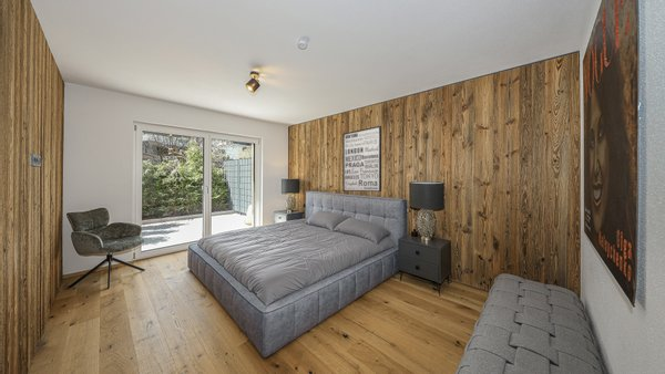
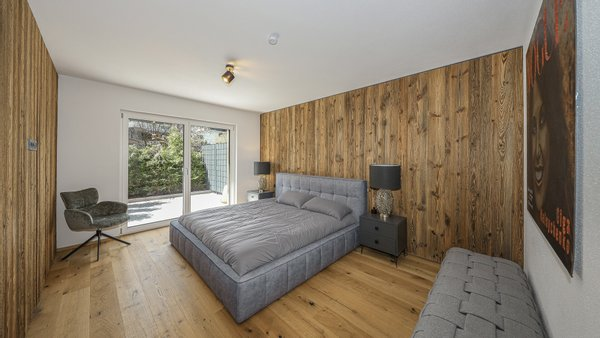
- wall art [341,125,382,193]
